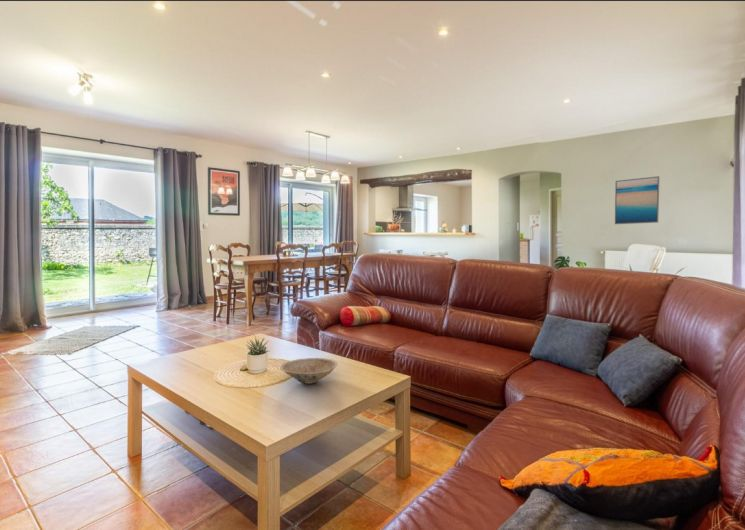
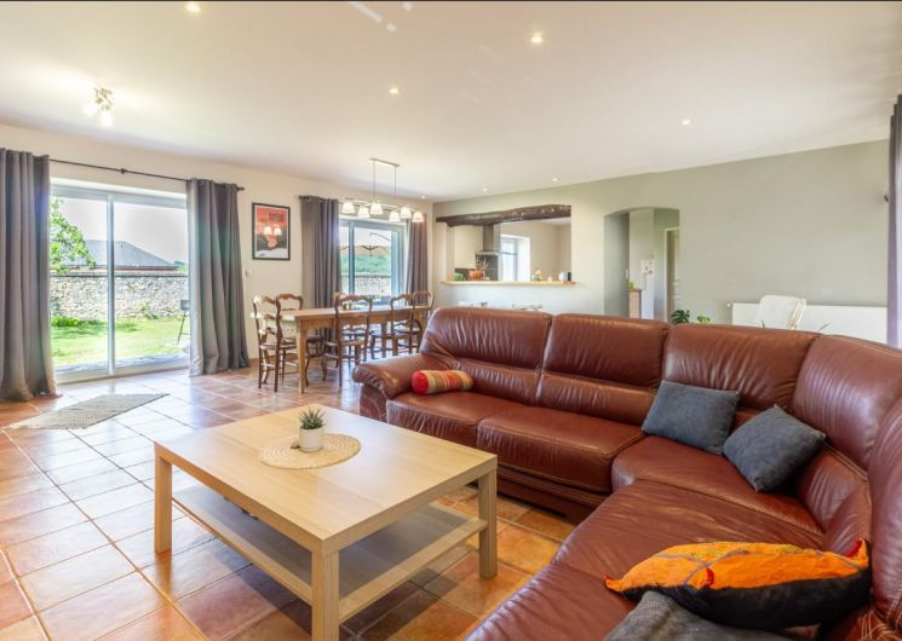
- wall art [614,175,660,225]
- bowl [279,357,339,385]
